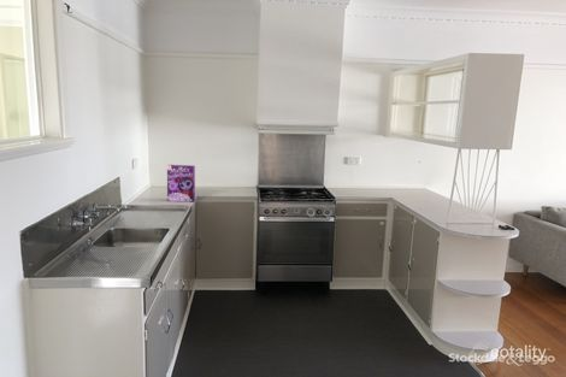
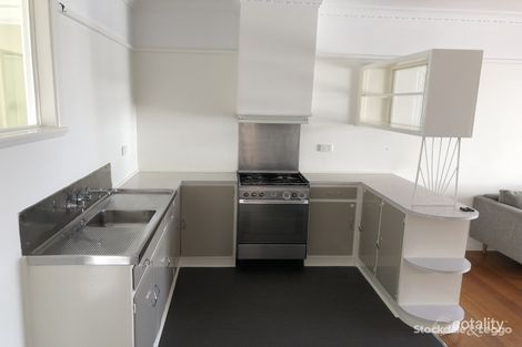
- cereal box [166,164,196,202]
